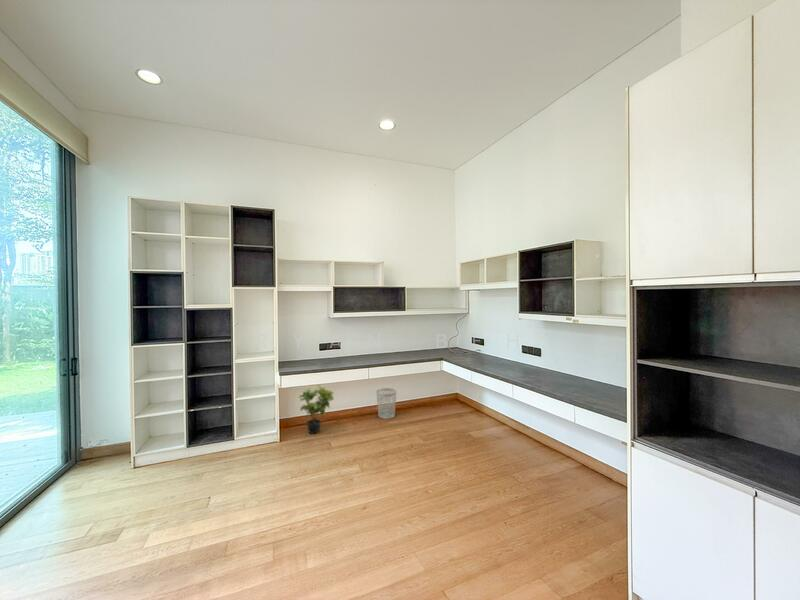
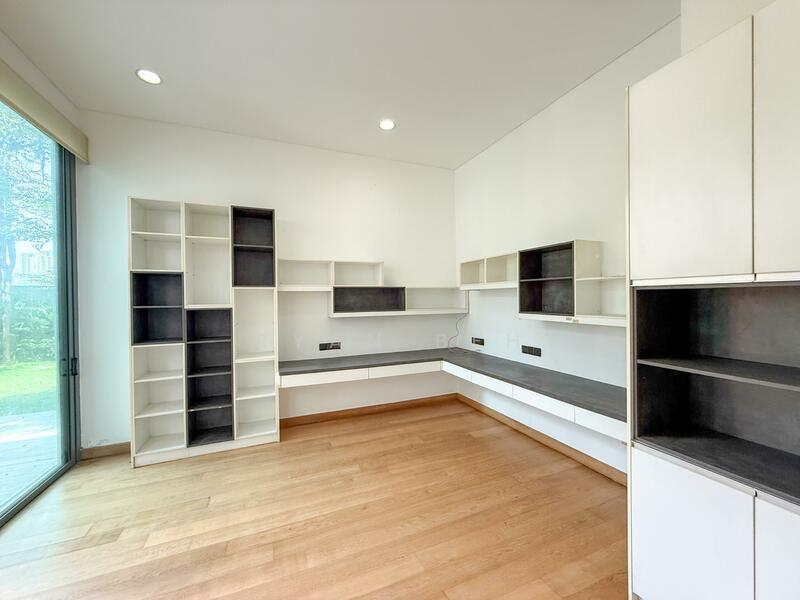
- wastebasket [375,387,397,420]
- potted plant [297,384,335,435]
